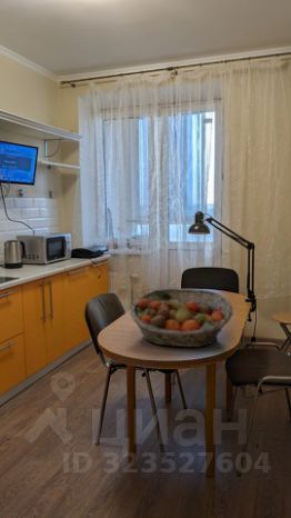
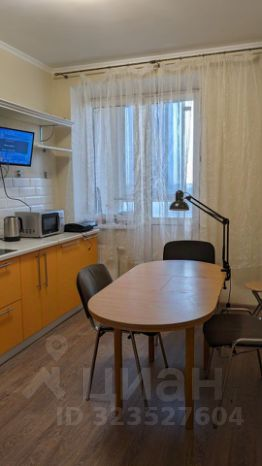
- fruit basket [129,288,234,348]
